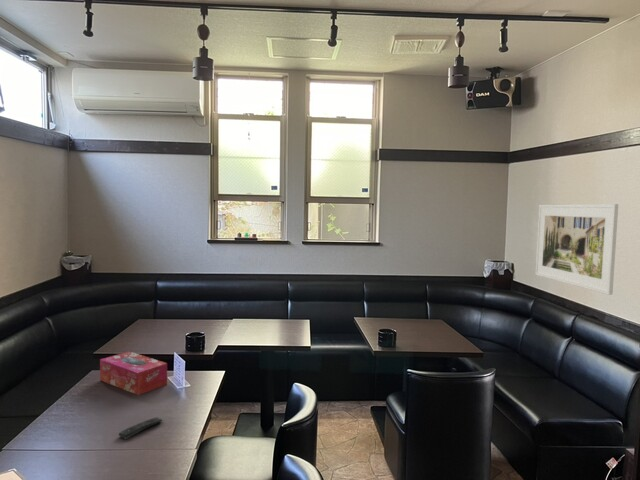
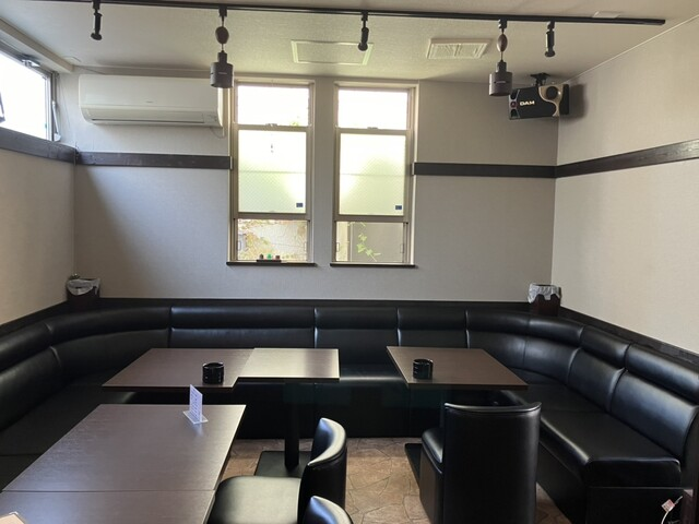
- remote control [118,417,164,440]
- tissue box [99,350,168,396]
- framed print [534,203,619,296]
